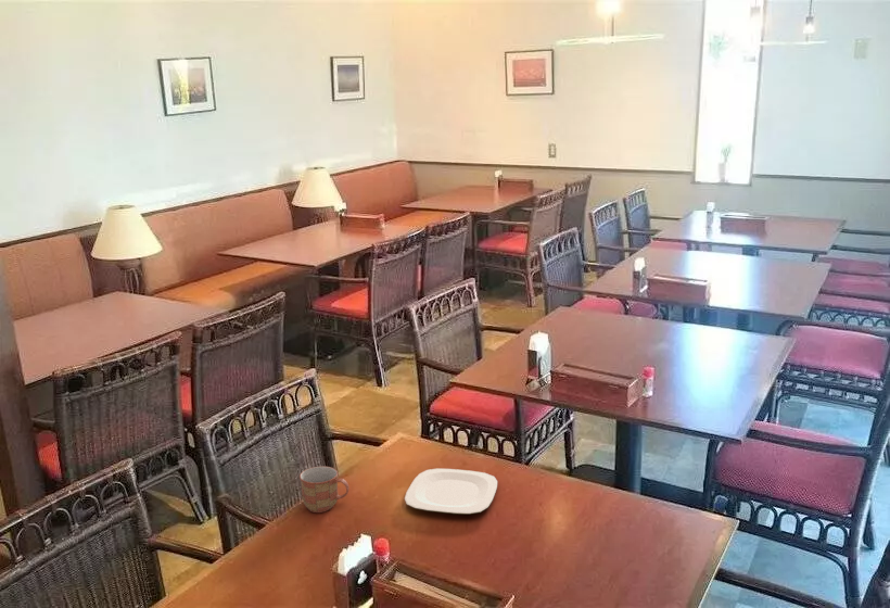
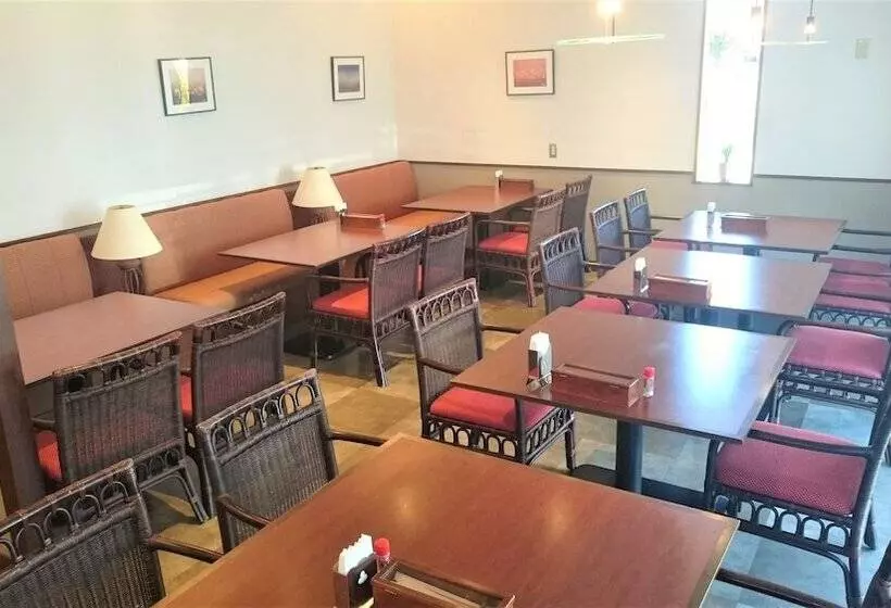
- plate [404,468,498,516]
- mug [298,465,349,514]
